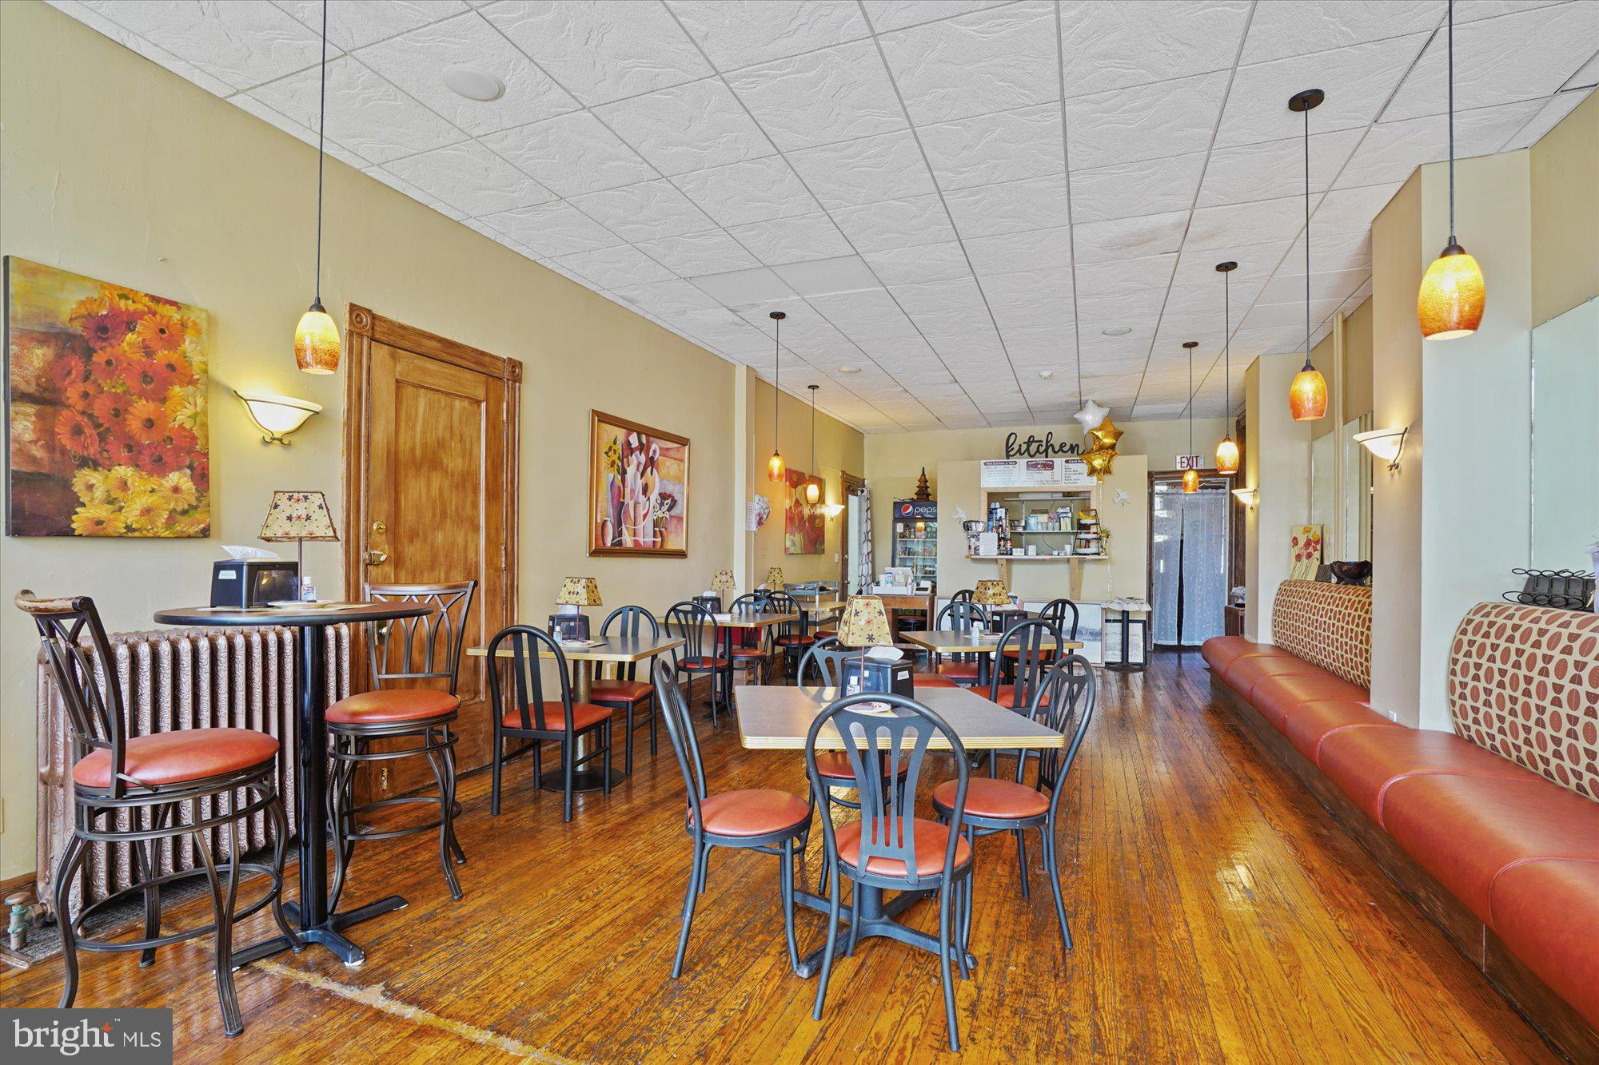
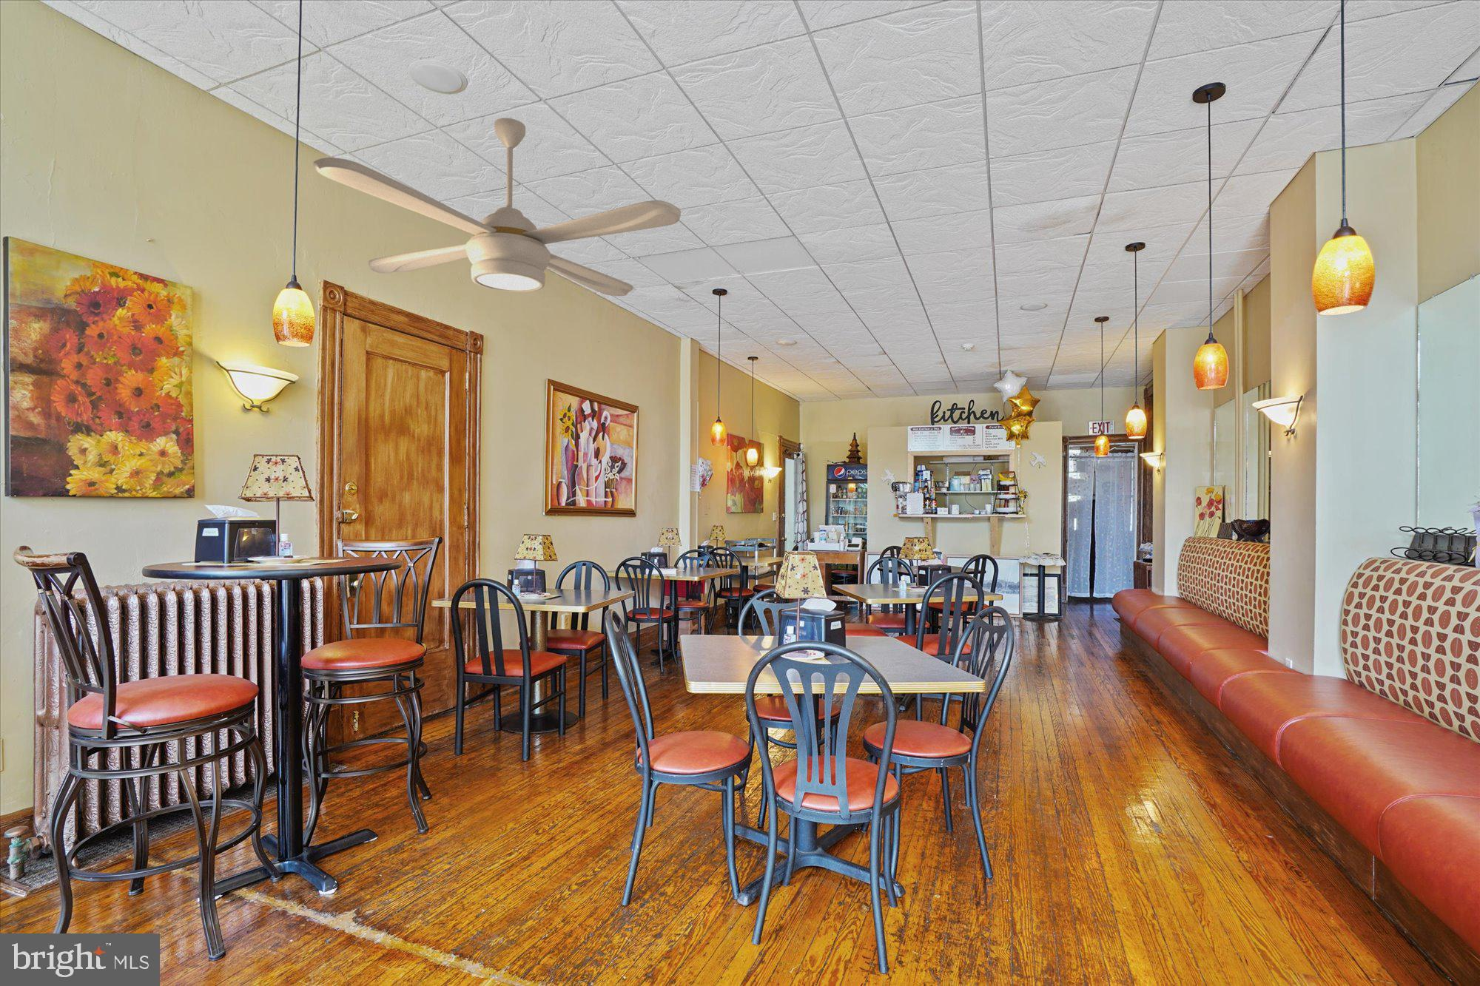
+ ceiling fan [313,118,681,297]
